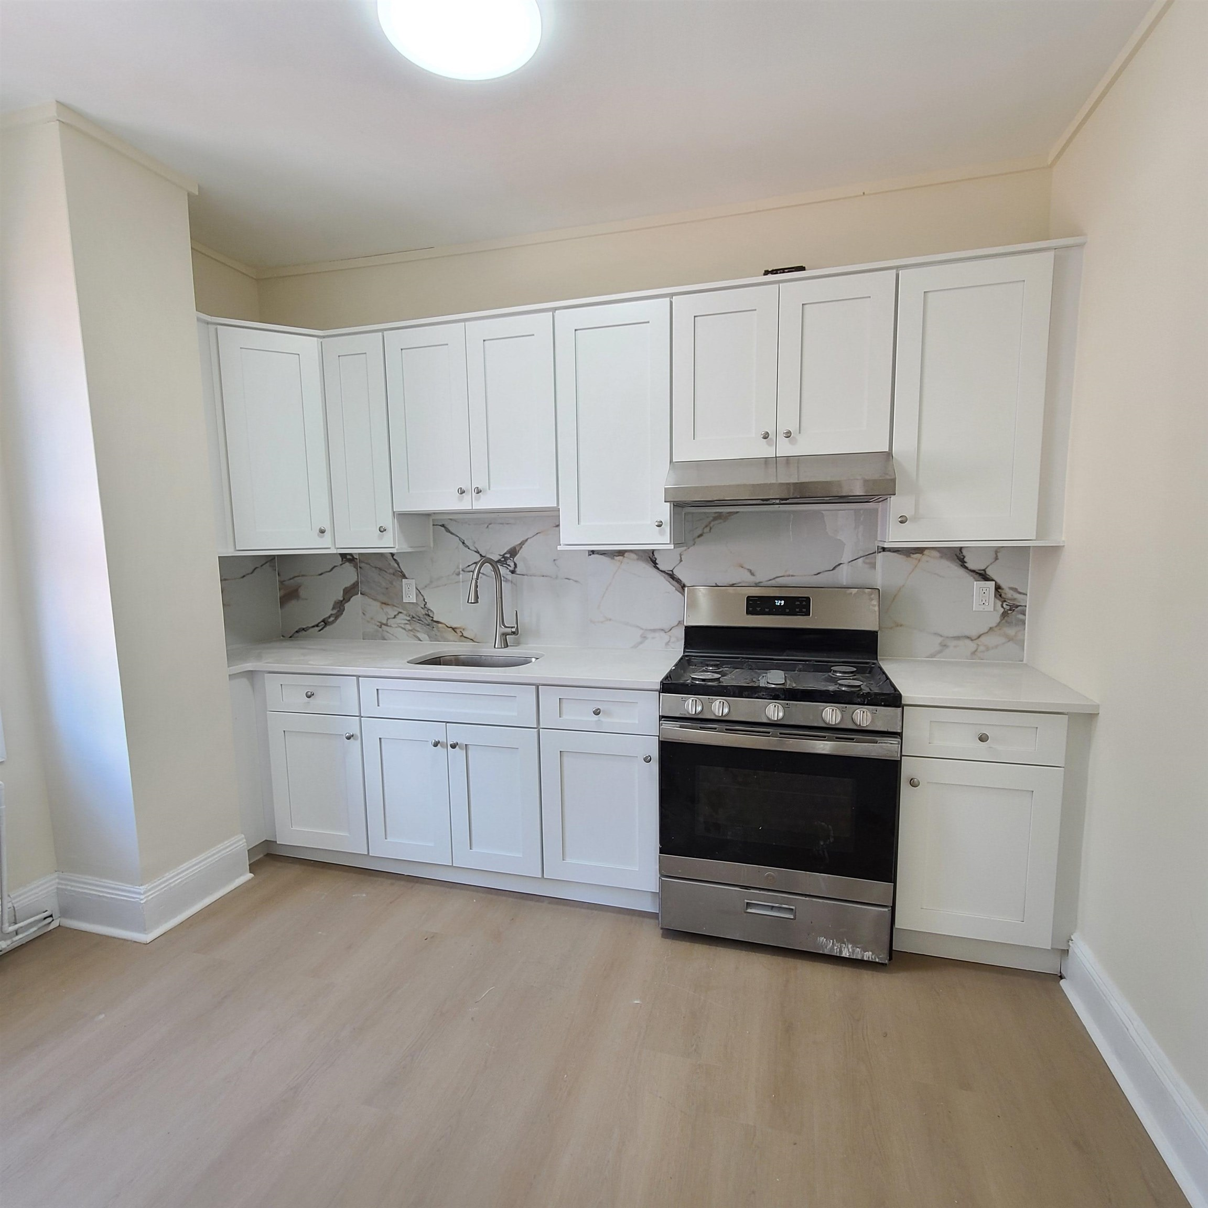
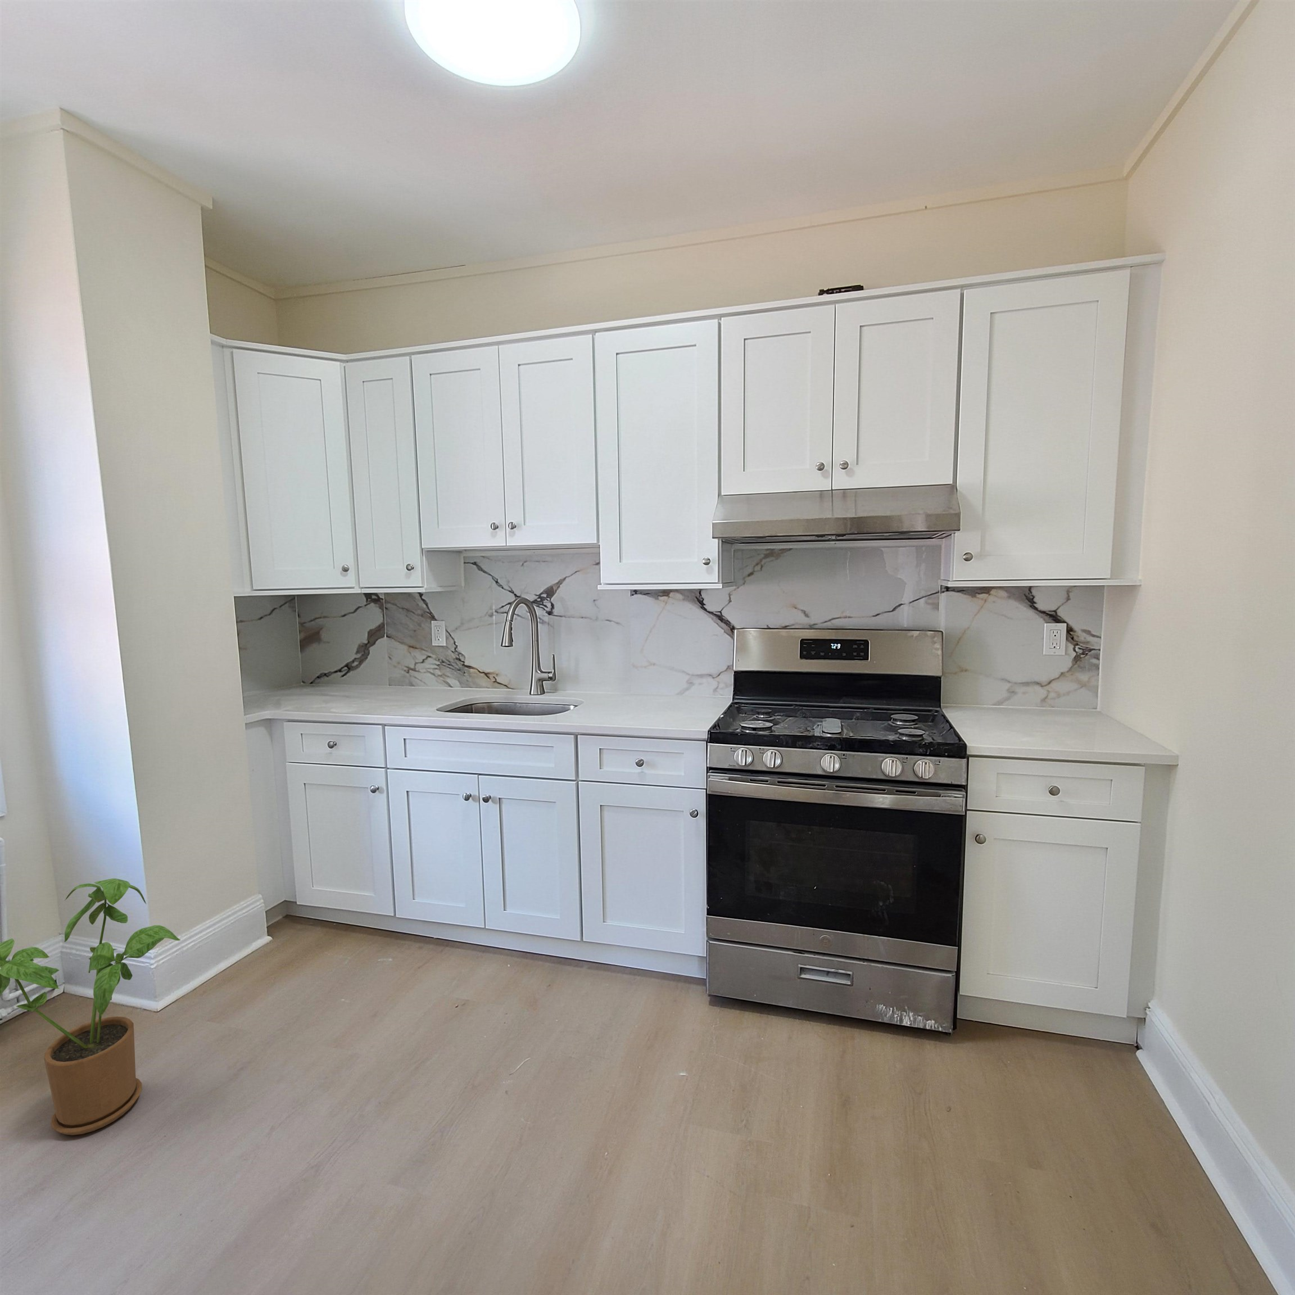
+ house plant [0,878,181,1136]
